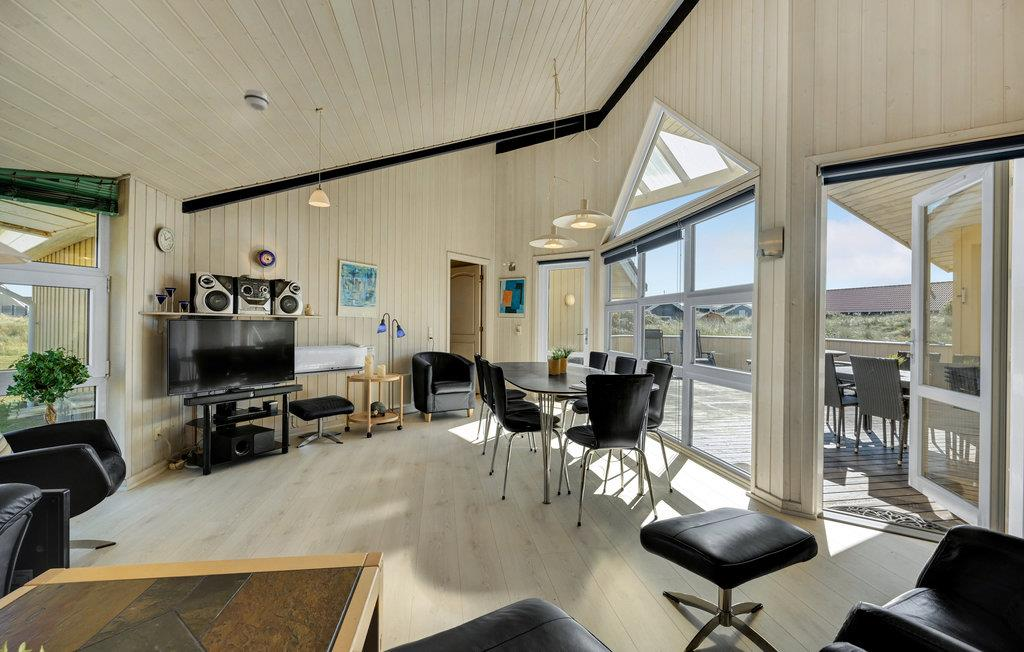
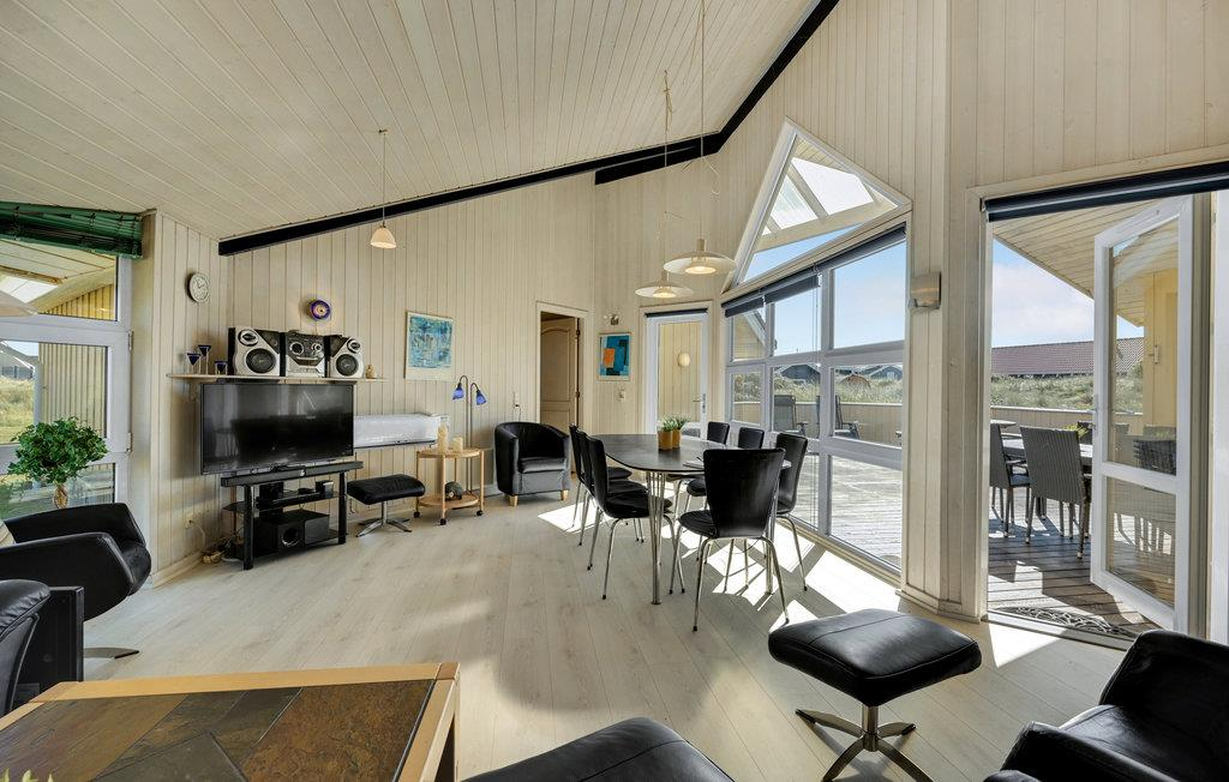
- smoke detector [243,88,270,112]
